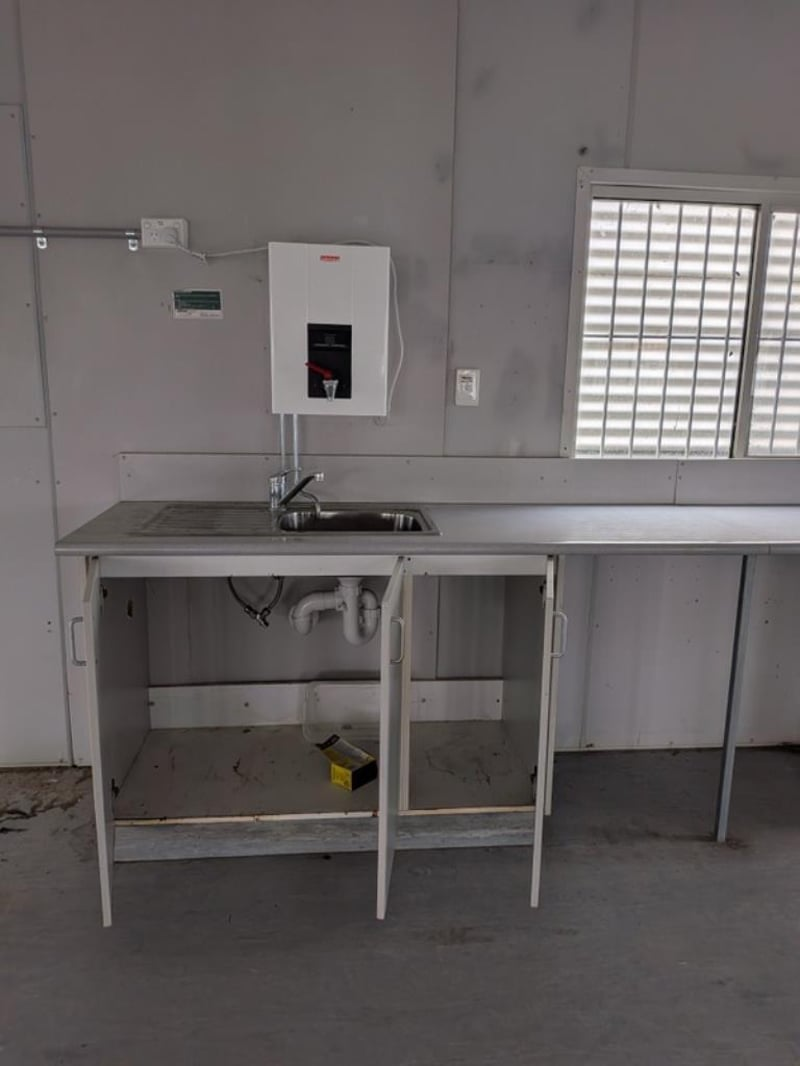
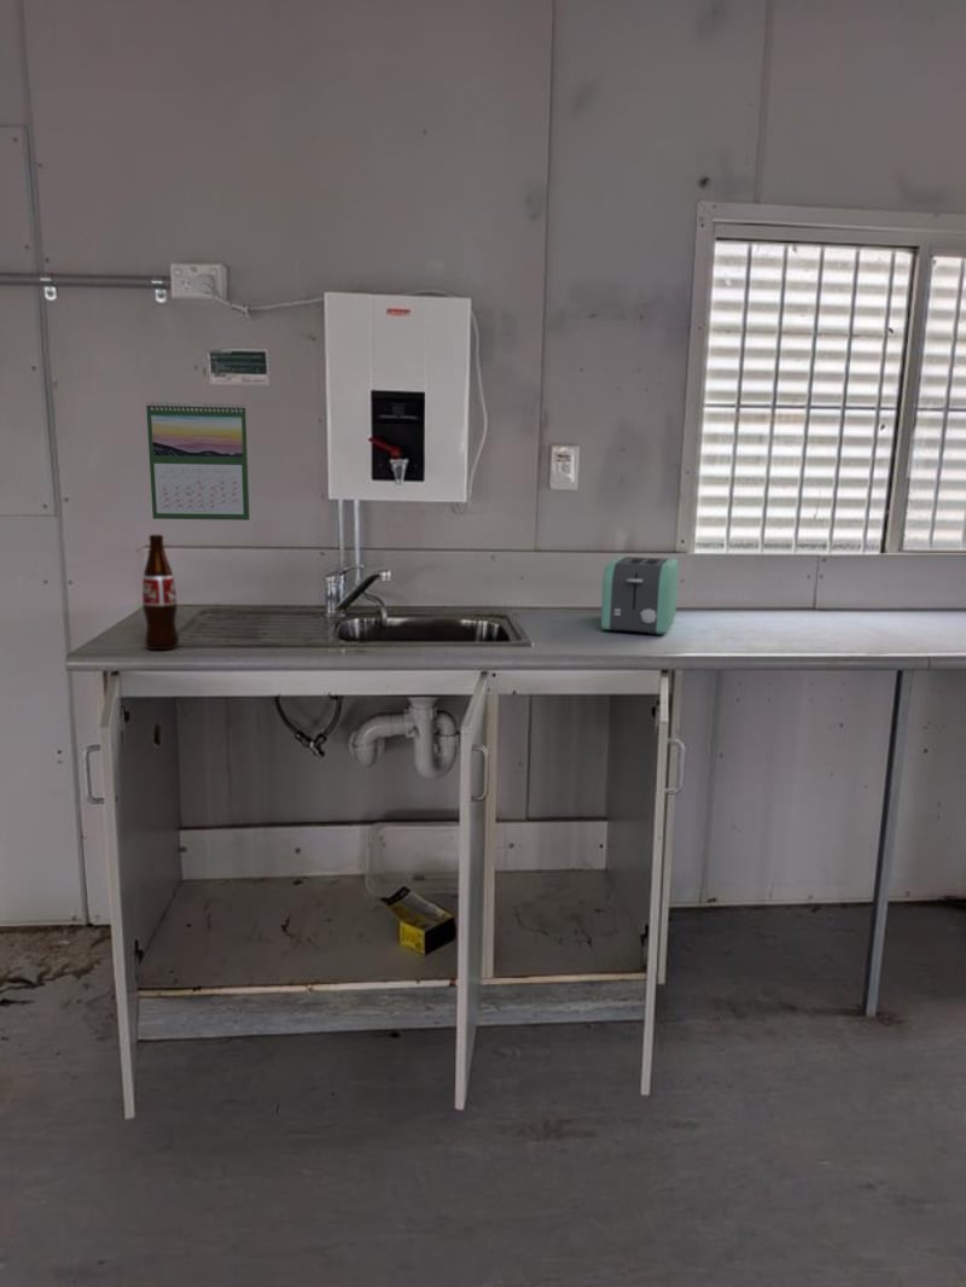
+ bottle [141,534,181,651]
+ calendar [145,400,251,522]
+ toaster [600,555,680,636]
